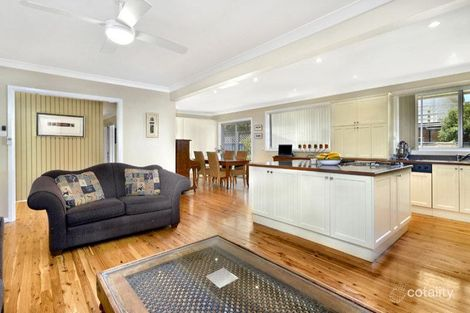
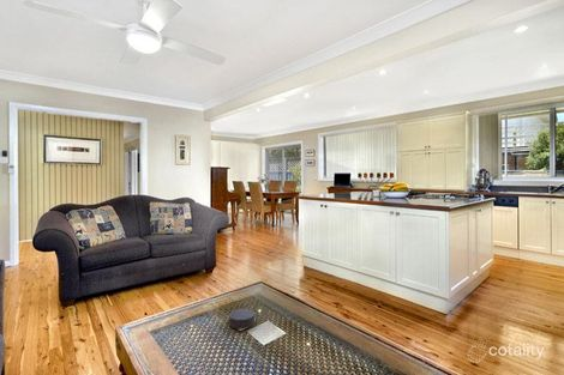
+ candle [228,308,257,332]
